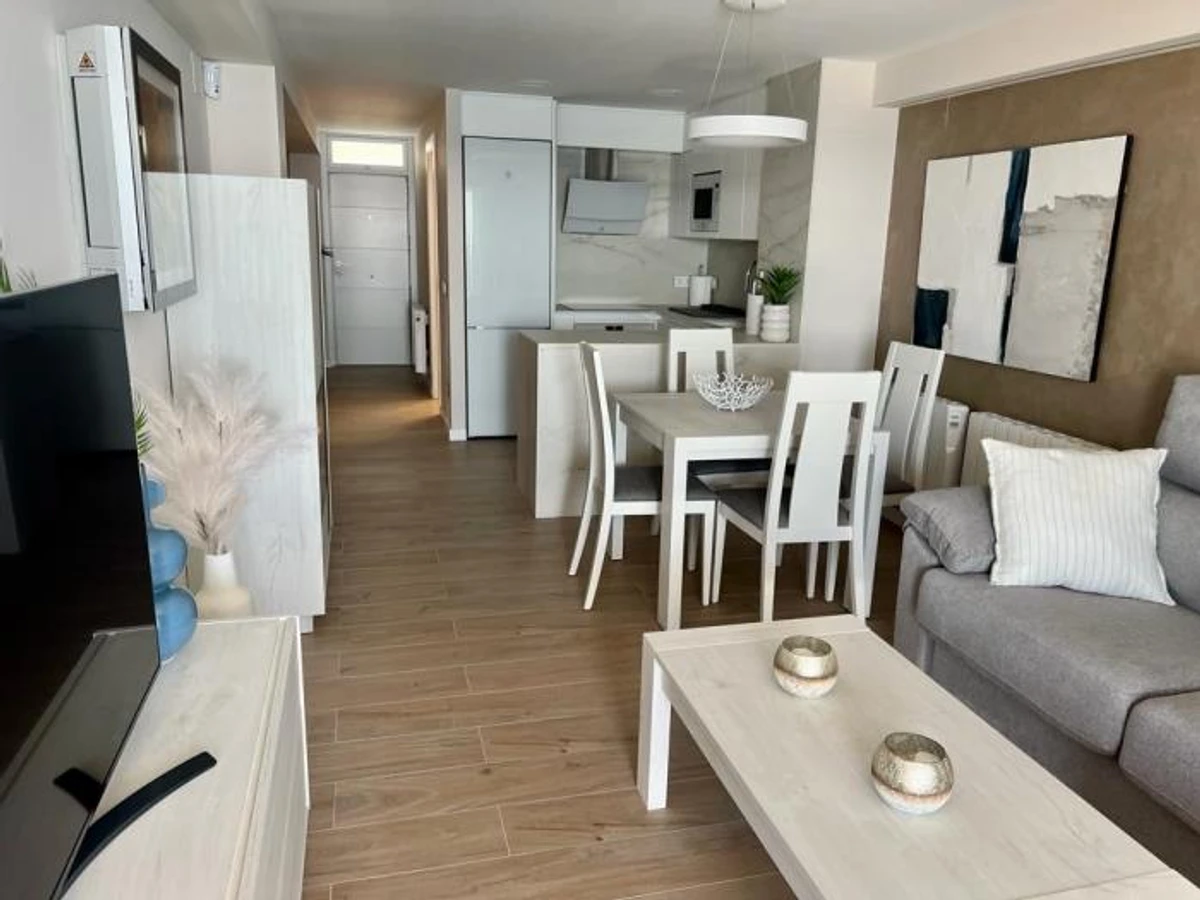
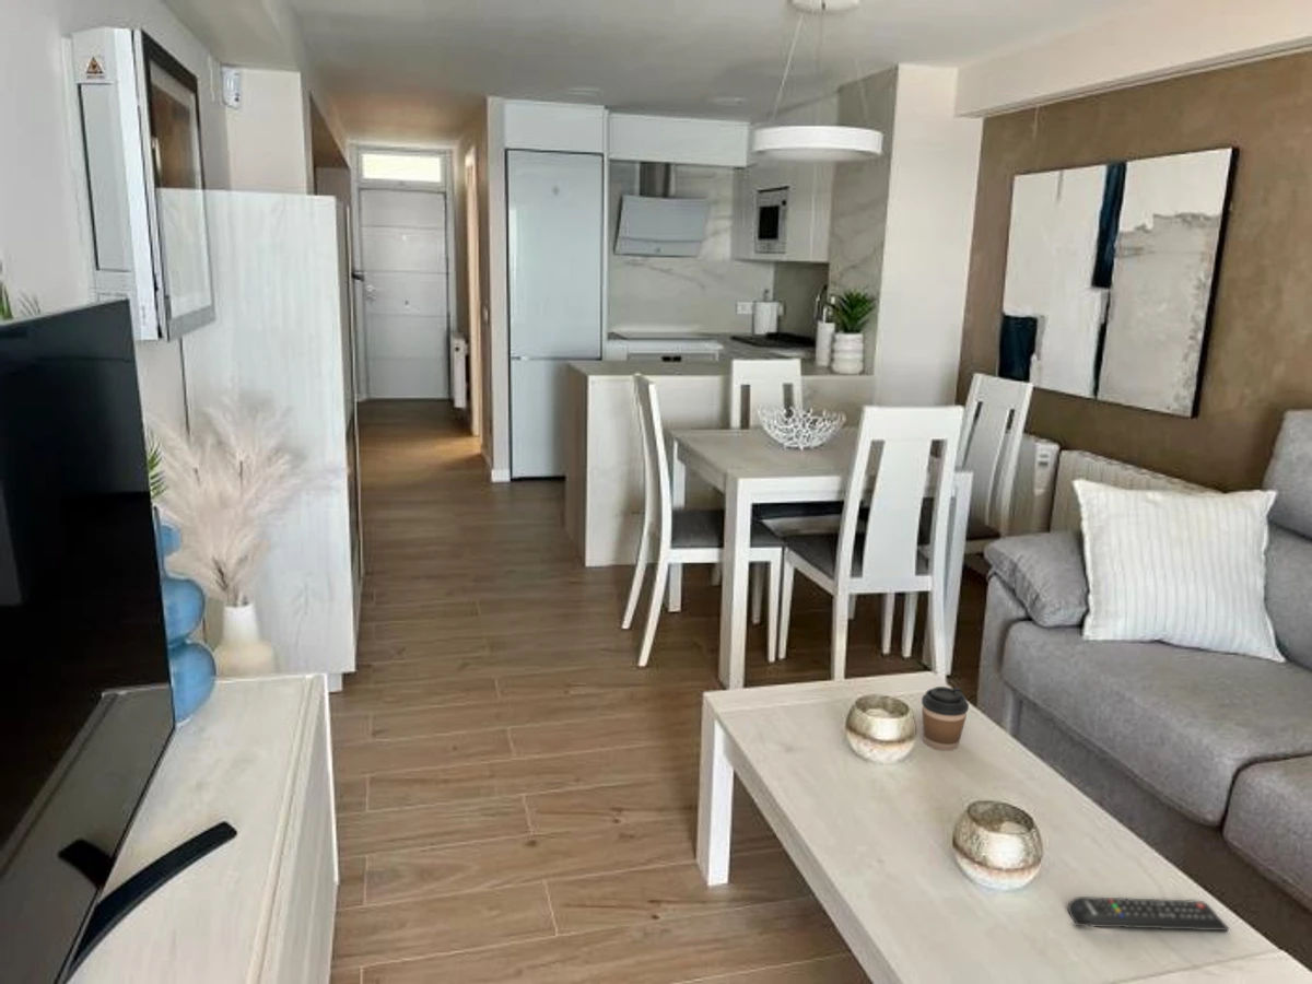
+ remote control [1067,895,1230,933]
+ coffee cup [921,686,970,752]
